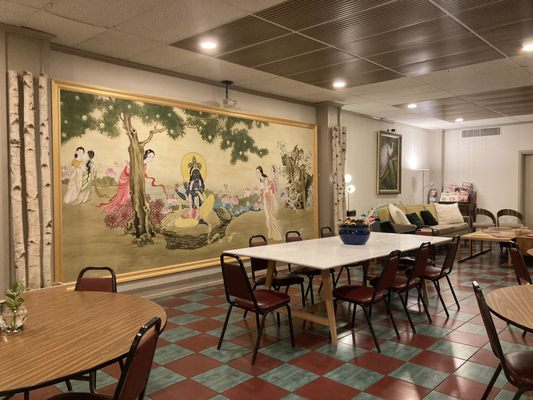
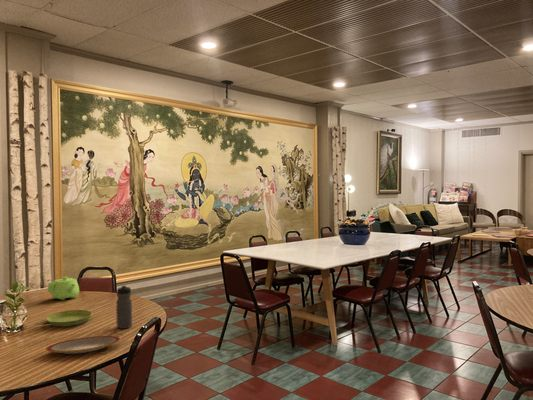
+ water bottle [115,284,133,330]
+ saucer [45,309,93,327]
+ plate [45,335,121,355]
+ teapot [46,276,80,301]
